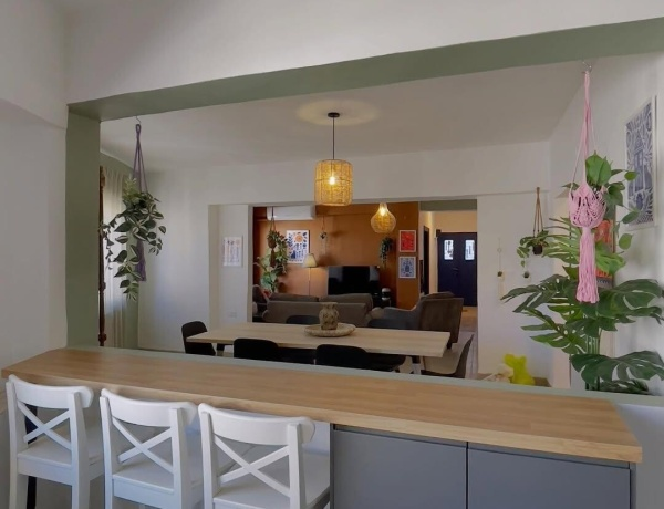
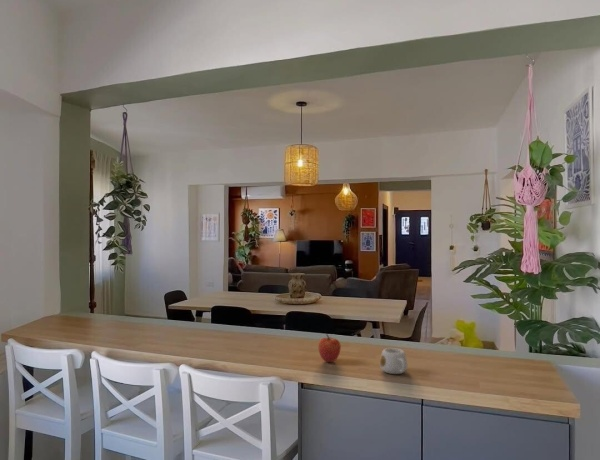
+ mug [379,347,408,375]
+ apple [317,333,342,364]
